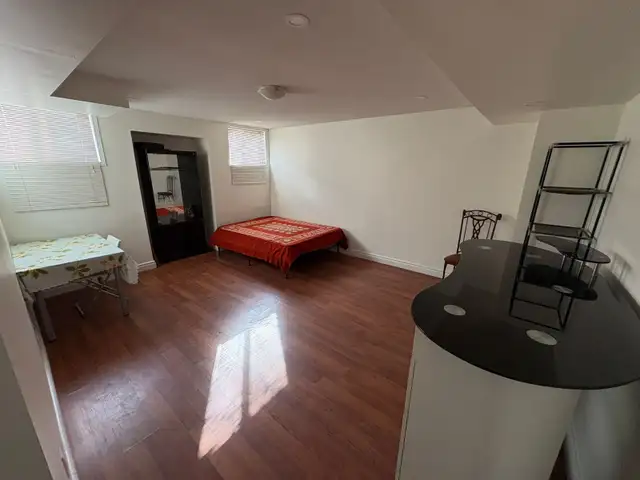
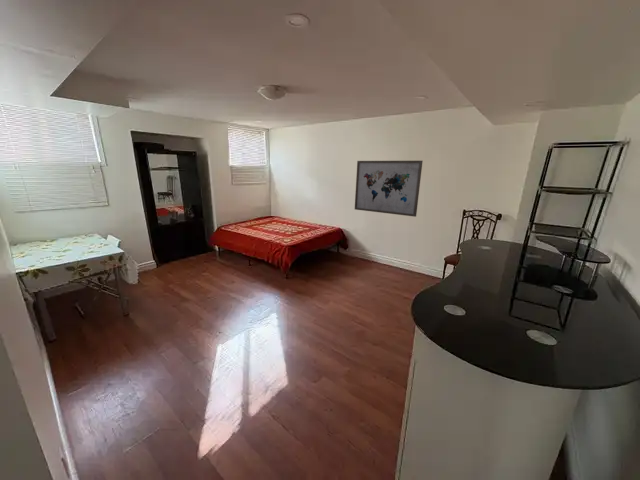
+ wall art [354,160,424,218]
